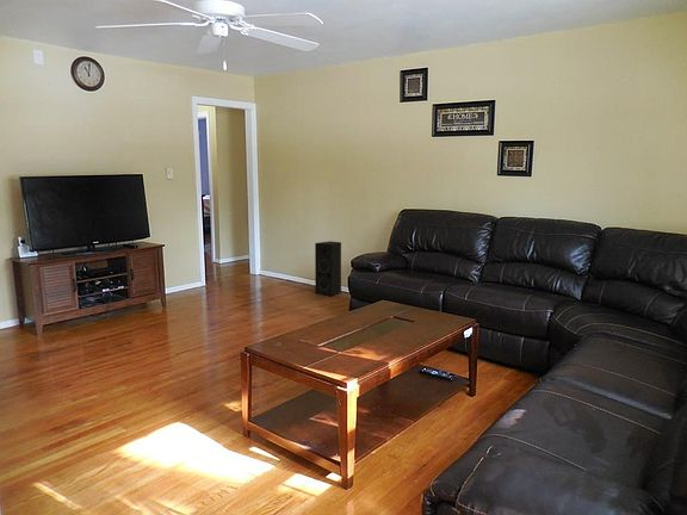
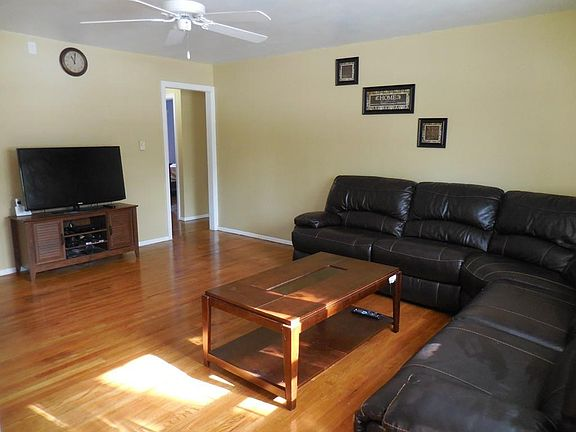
- speaker [314,240,342,298]
